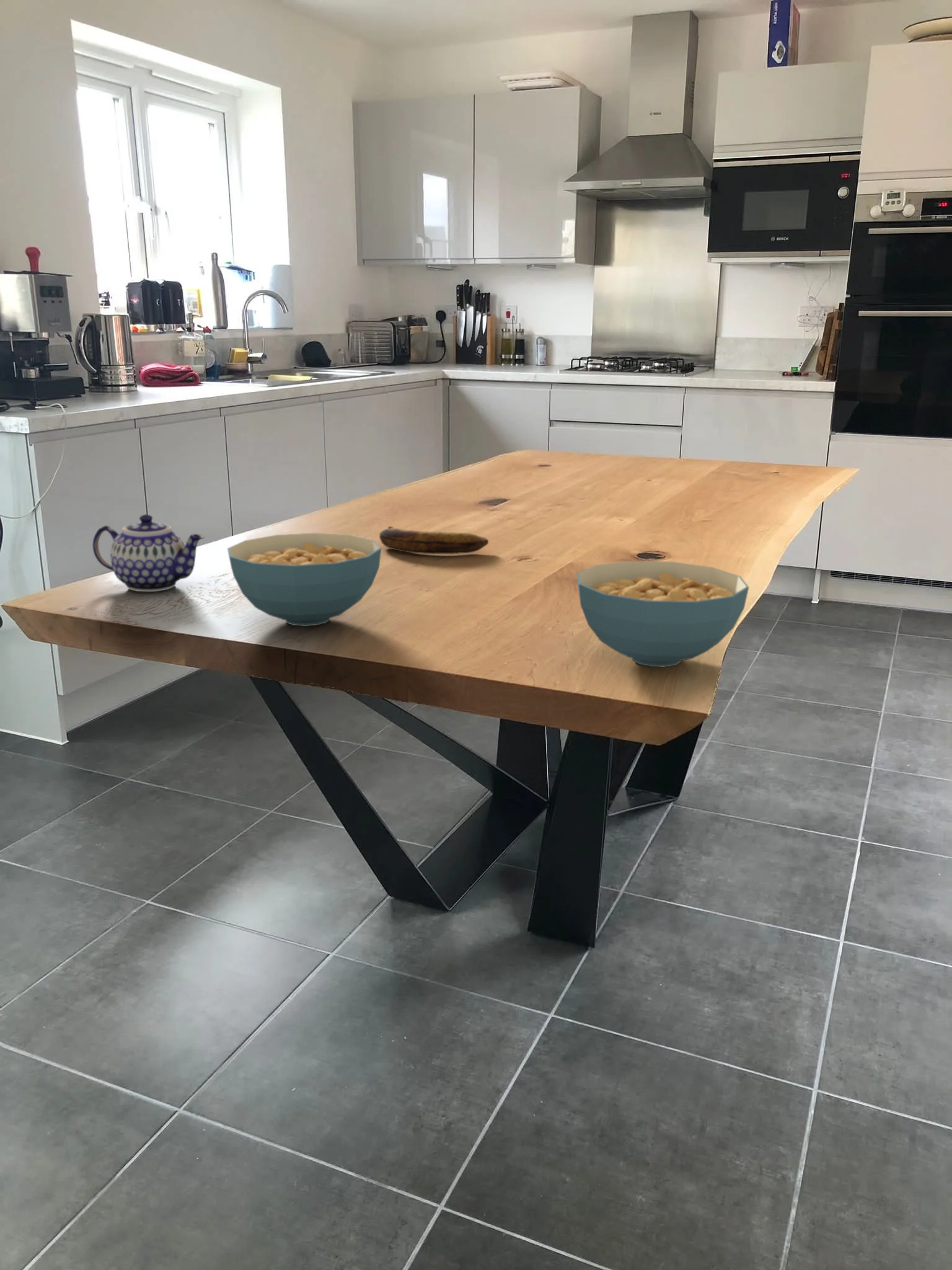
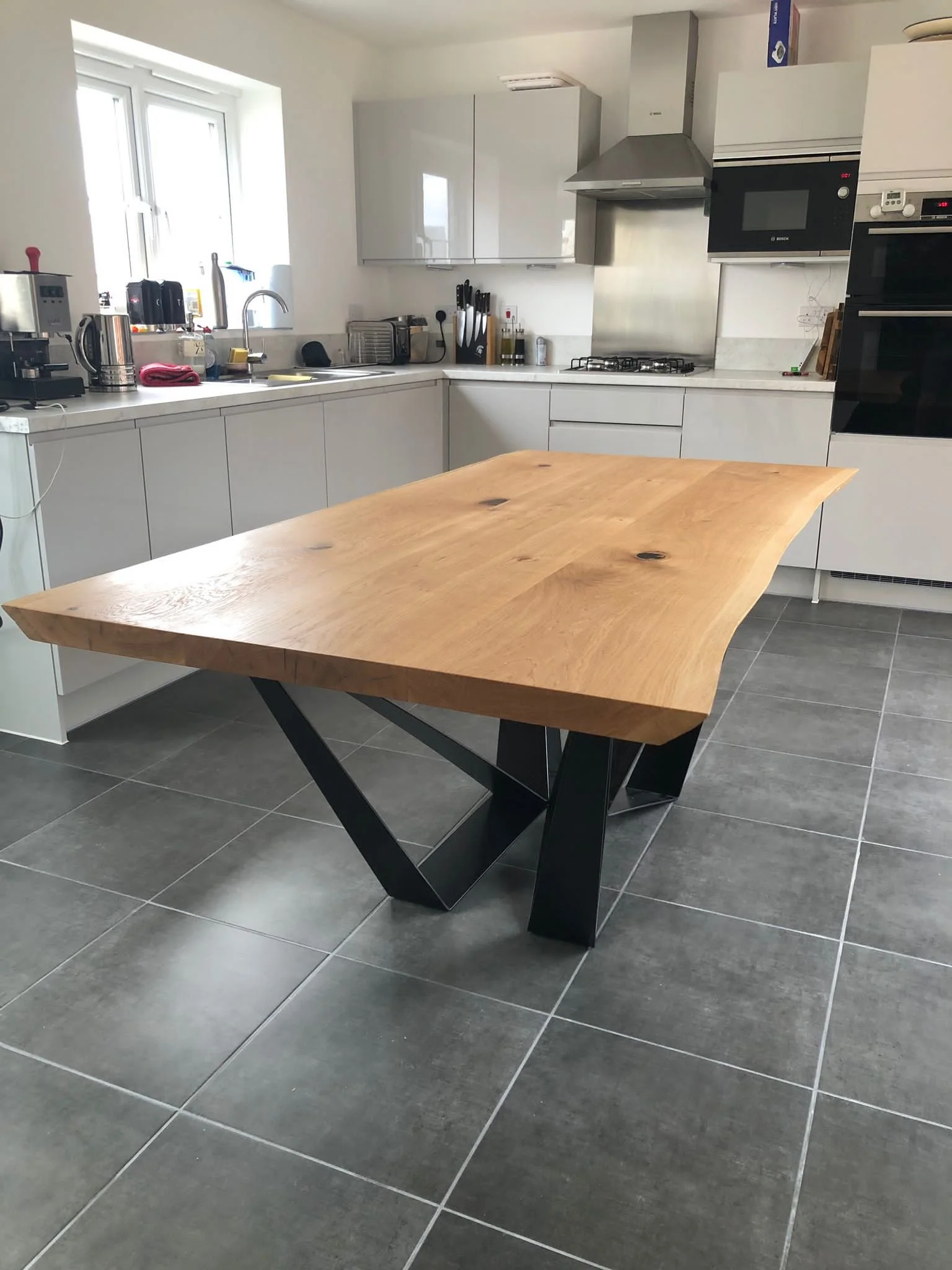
- cereal bowl [576,561,749,668]
- teapot [92,514,205,592]
- banana [379,526,489,554]
- cereal bowl [227,532,382,627]
